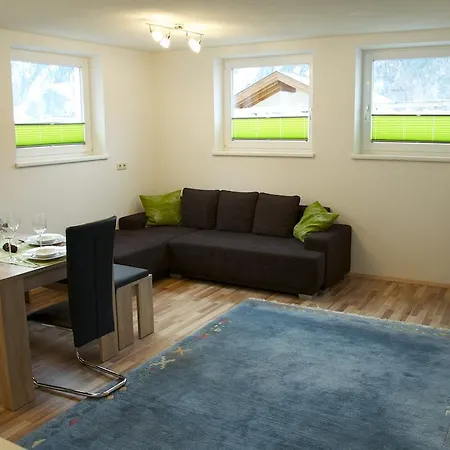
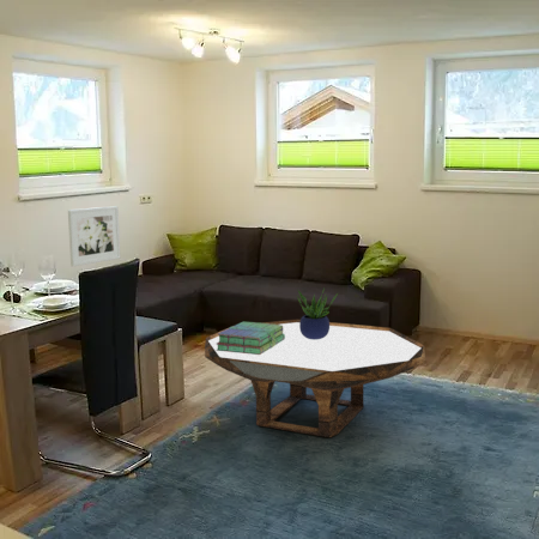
+ potted plant [296,287,339,340]
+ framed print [67,205,121,267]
+ stack of books [216,321,285,355]
+ coffee table [204,319,426,438]
